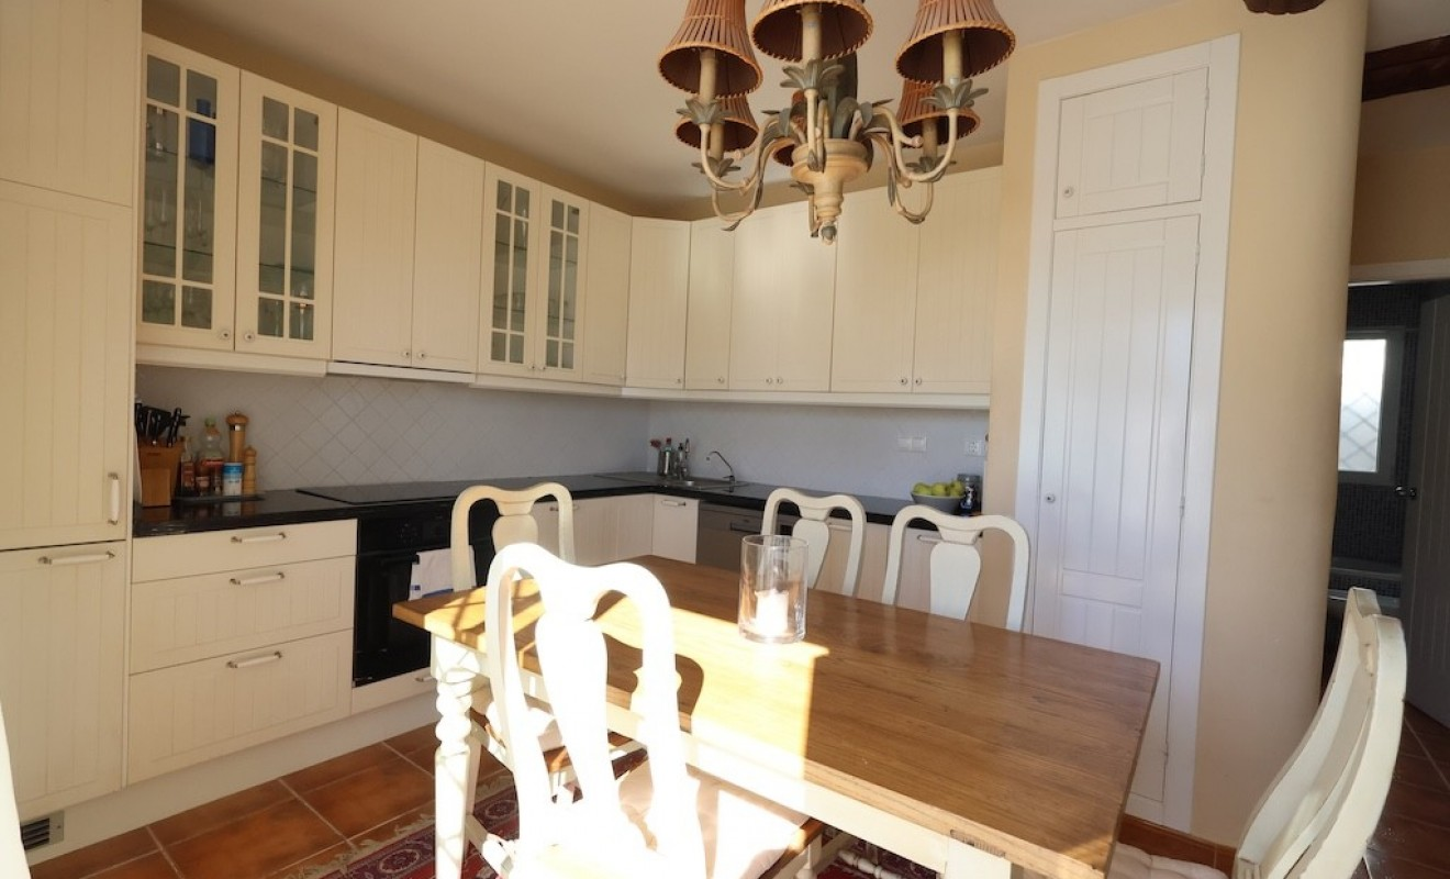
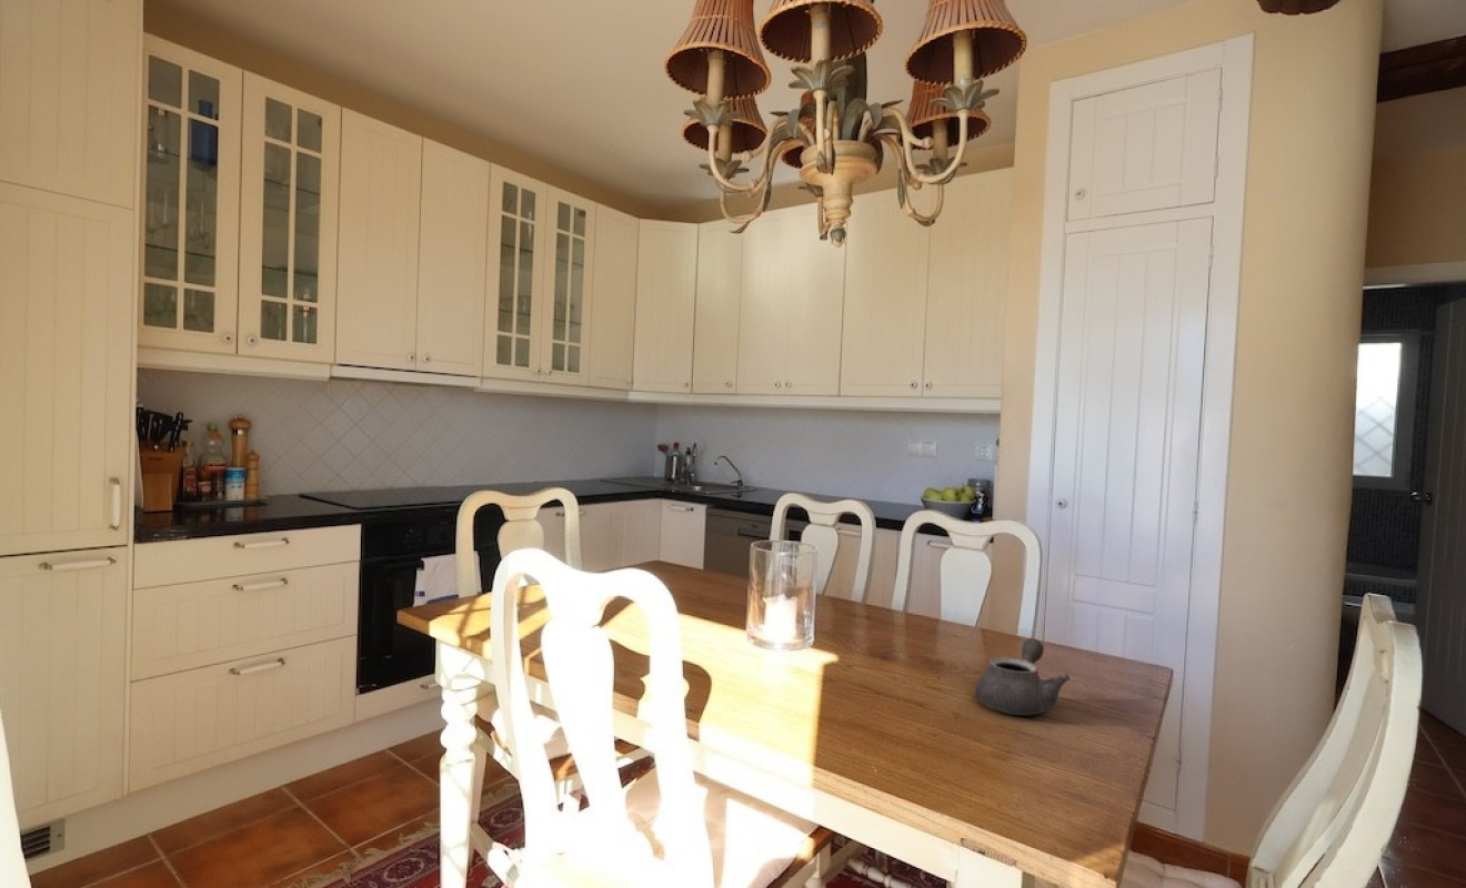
+ teapot [974,637,1072,716]
